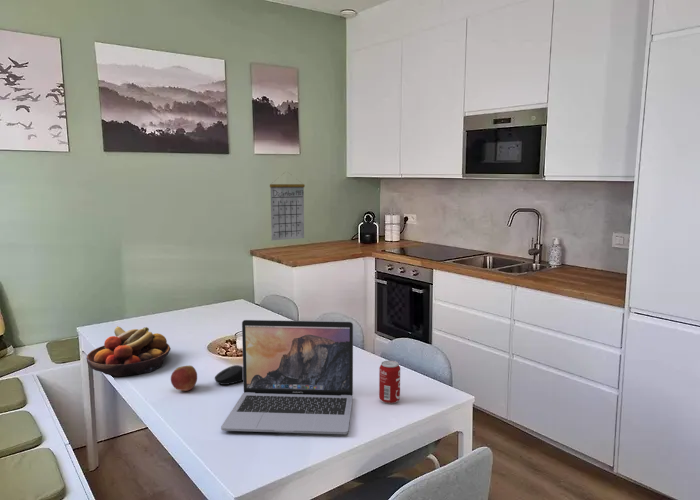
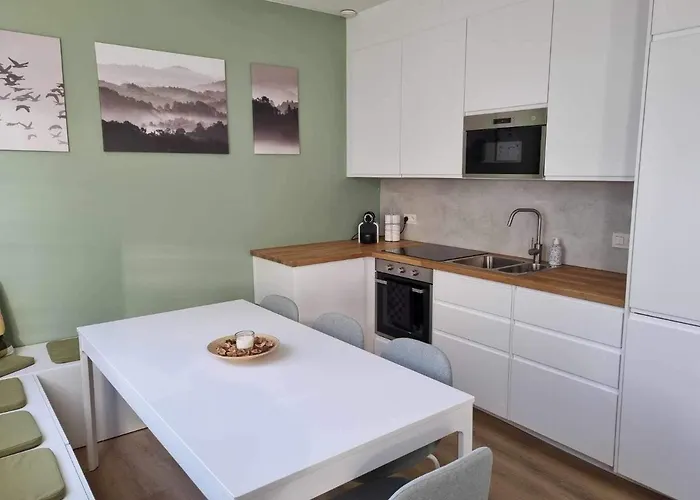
- computer mouse [214,364,243,386]
- beverage can [378,360,401,405]
- fruit bowl [85,326,171,378]
- laptop [220,319,354,435]
- apple [170,365,198,392]
- calendar [269,172,306,241]
